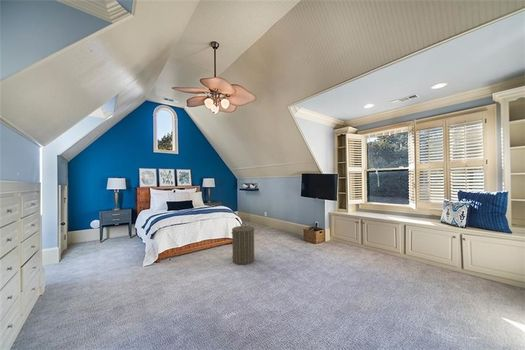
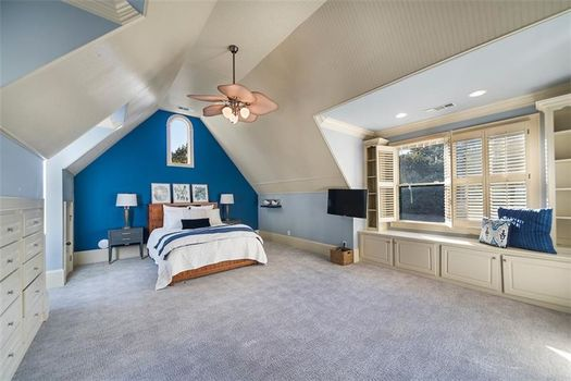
- laundry hamper [231,222,255,265]
